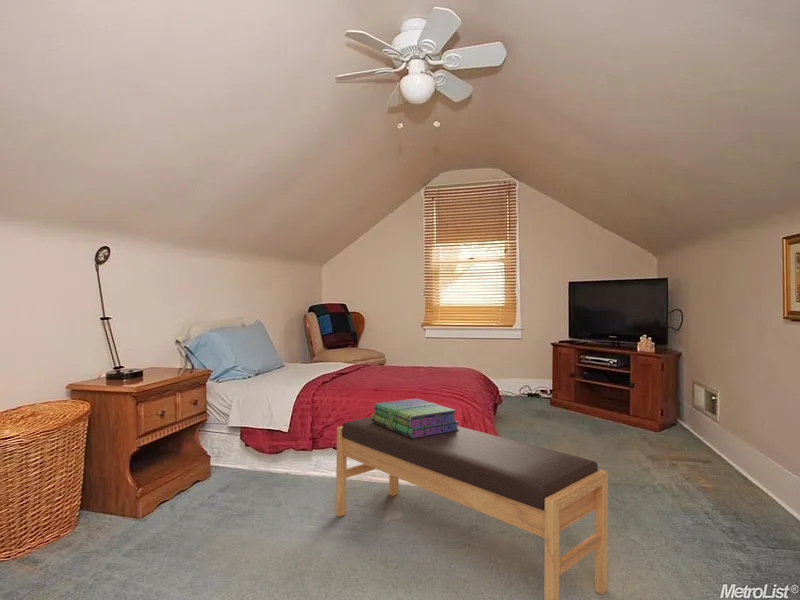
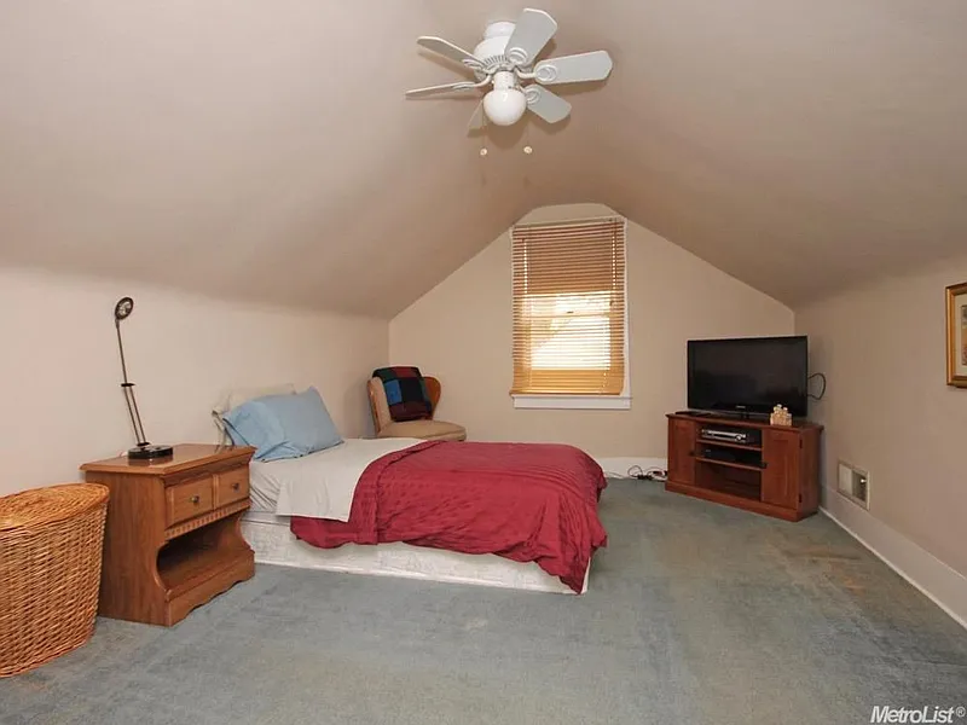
- bench [335,416,609,600]
- stack of books [370,398,460,438]
